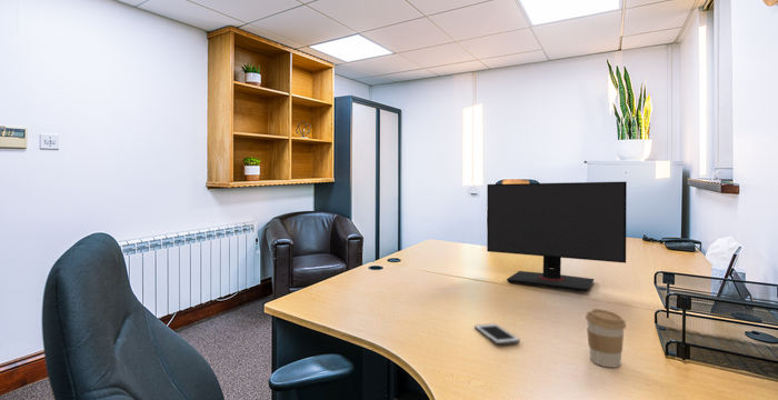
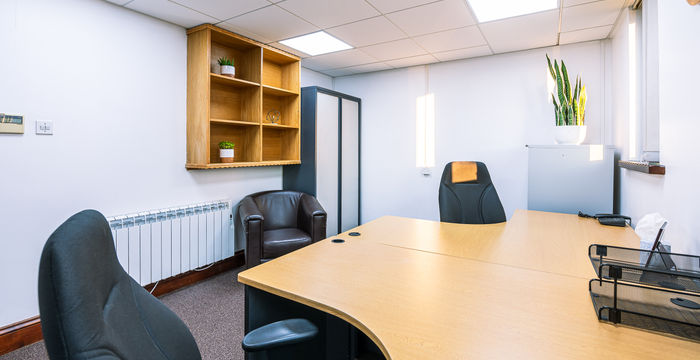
- computer monitor [486,181,628,293]
- coffee cup [585,308,627,368]
- cell phone [473,322,521,346]
